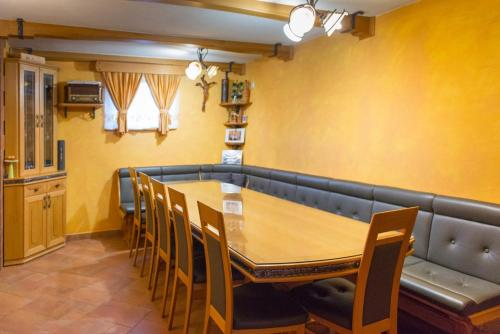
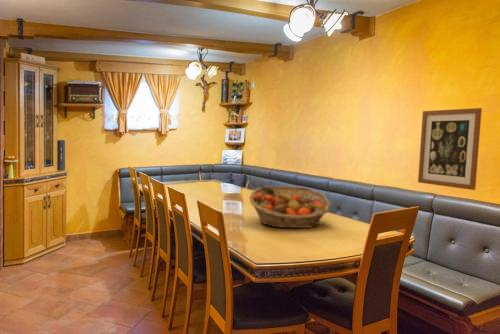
+ wall art [417,107,483,191]
+ fruit basket [248,185,332,229]
